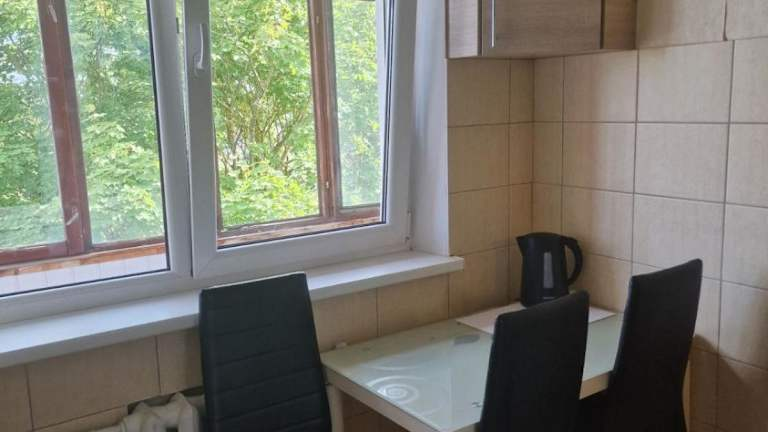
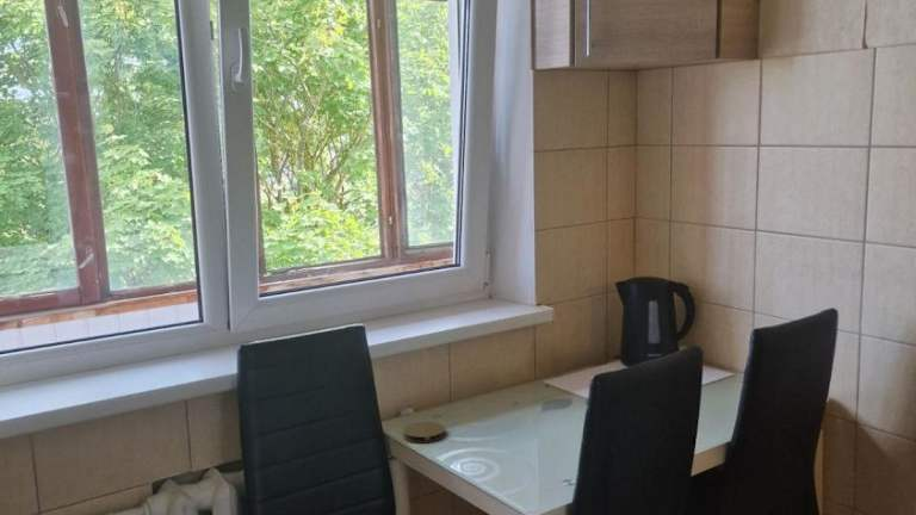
+ coaster [402,421,446,443]
